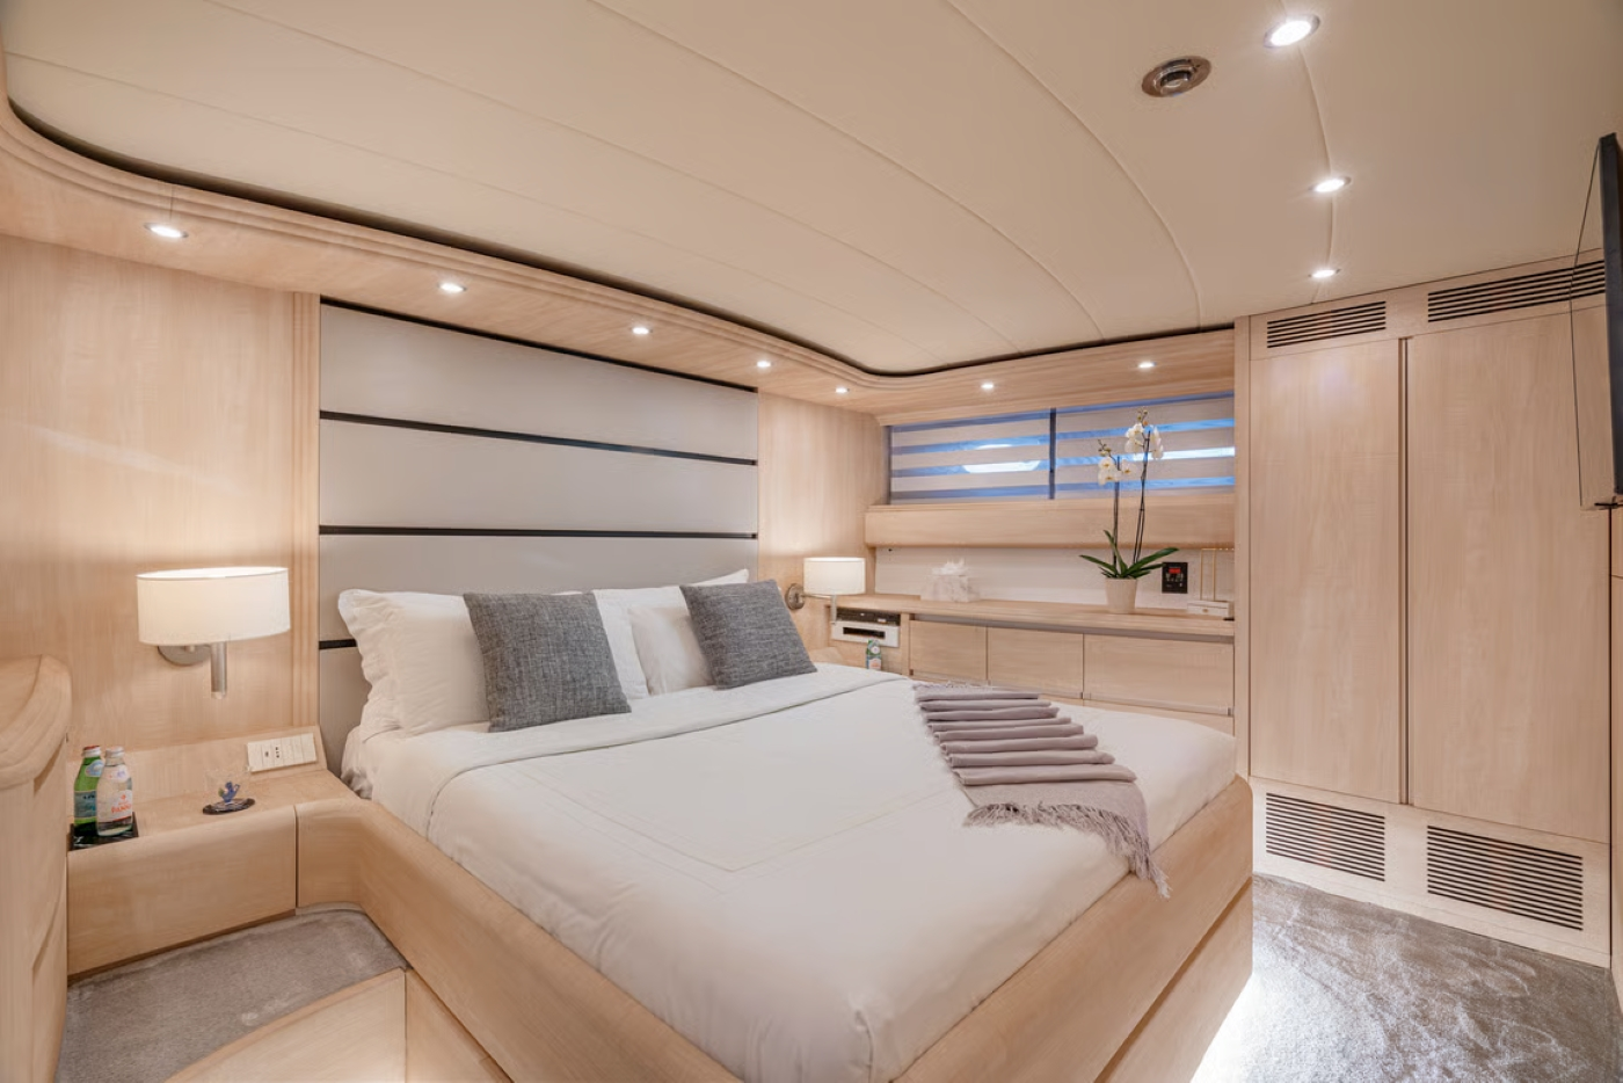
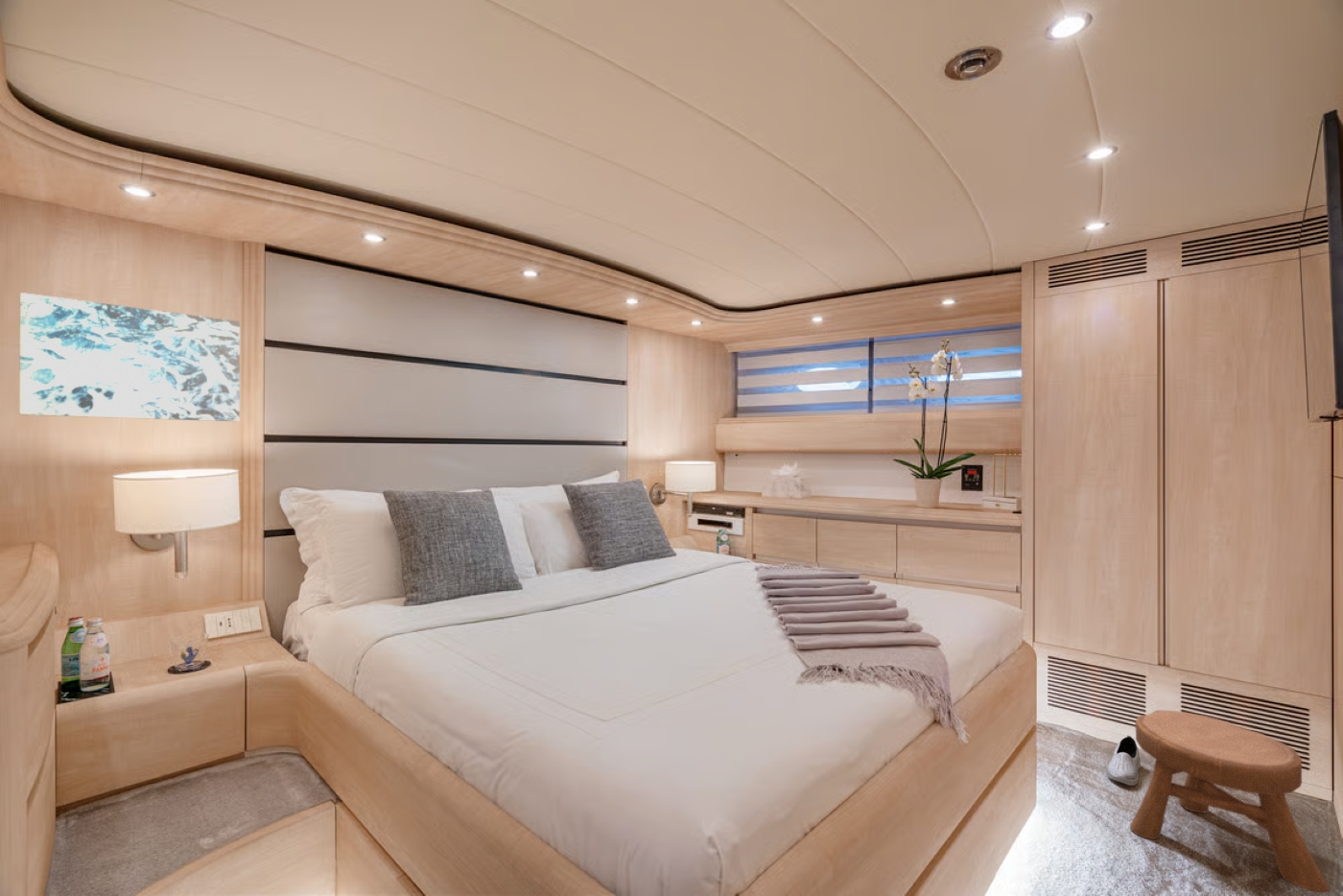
+ wall art [18,292,241,422]
+ stool [1129,709,1331,893]
+ shoe [1106,735,1142,787]
